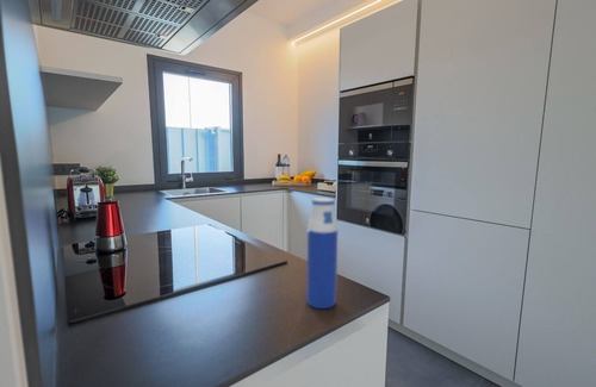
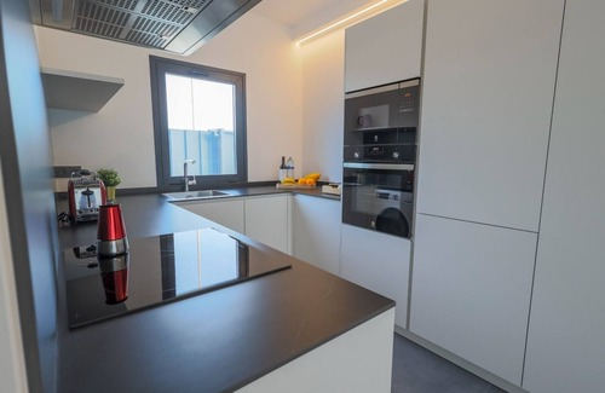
- water bottle [305,196,339,310]
